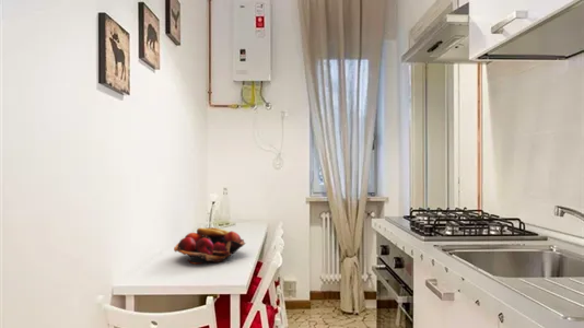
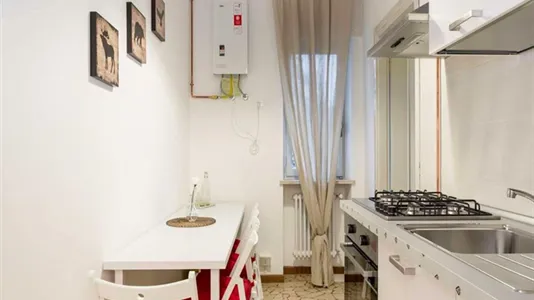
- fruit basket [173,226,246,265]
